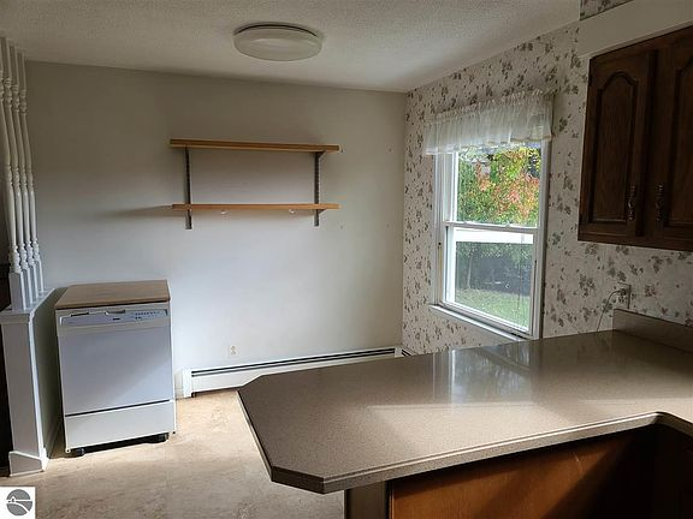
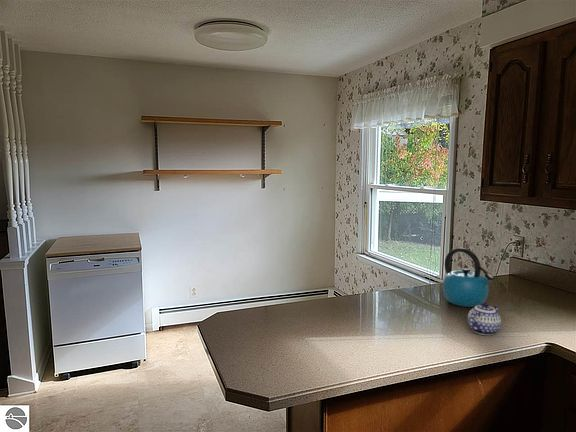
+ teapot [467,302,502,336]
+ kettle [442,247,495,308]
